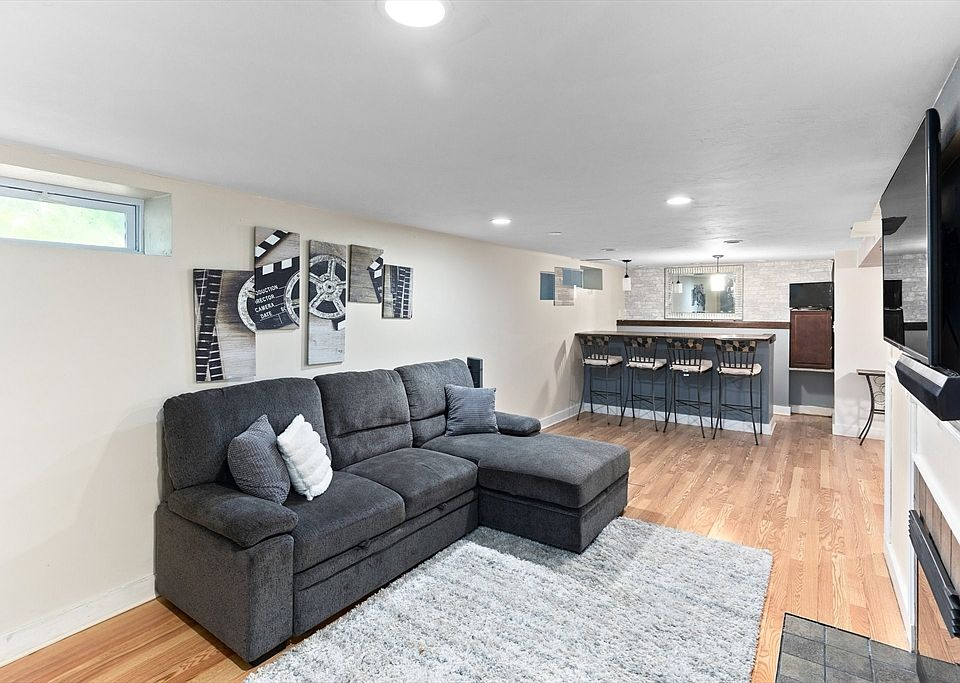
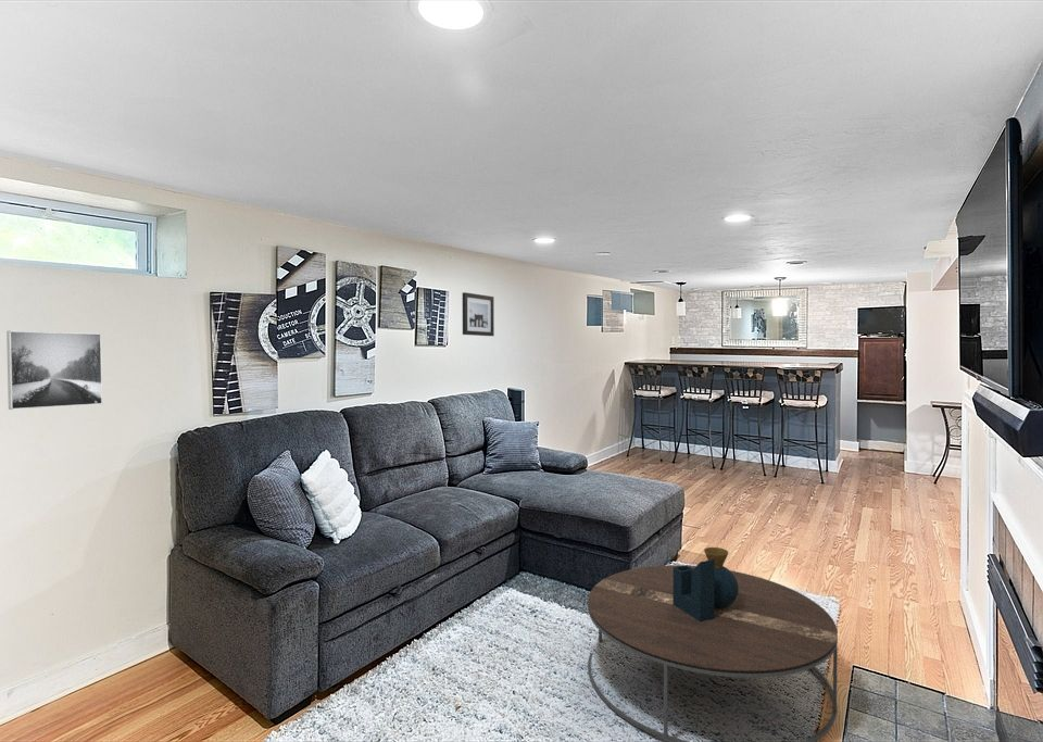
+ wall art [462,291,495,337]
+ coffee table [587,546,839,742]
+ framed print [5,330,103,411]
